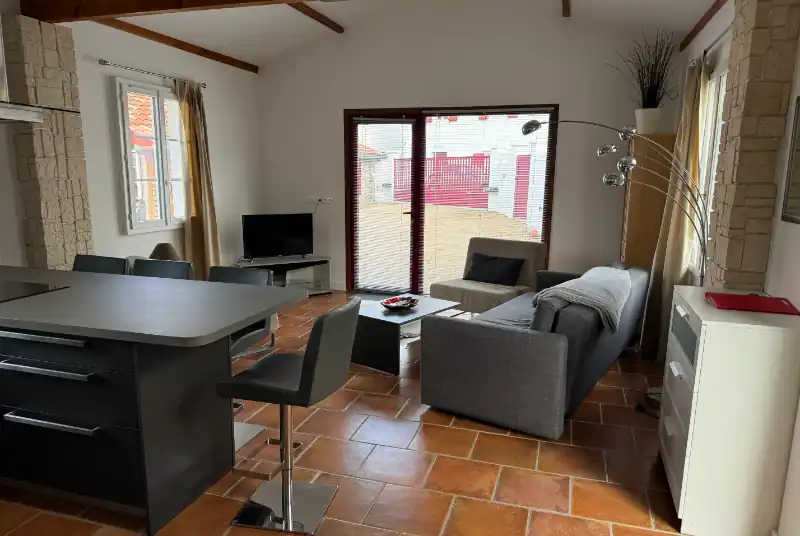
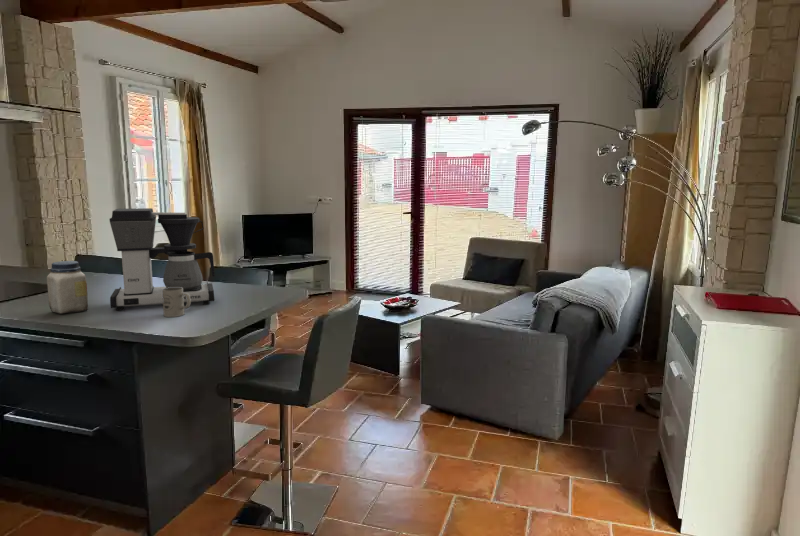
+ jar [46,260,89,315]
+ coffee maker [109,207,216,312]
+ mug [162,287,192,318]
